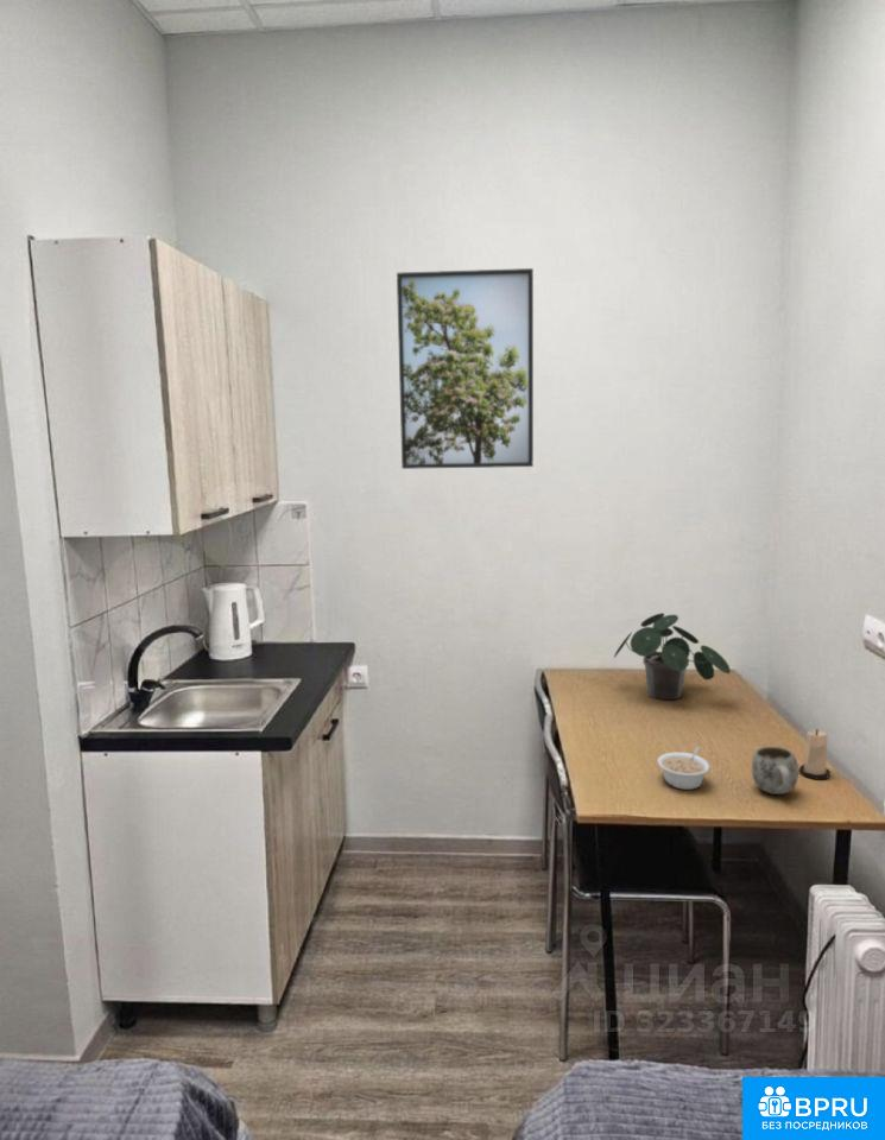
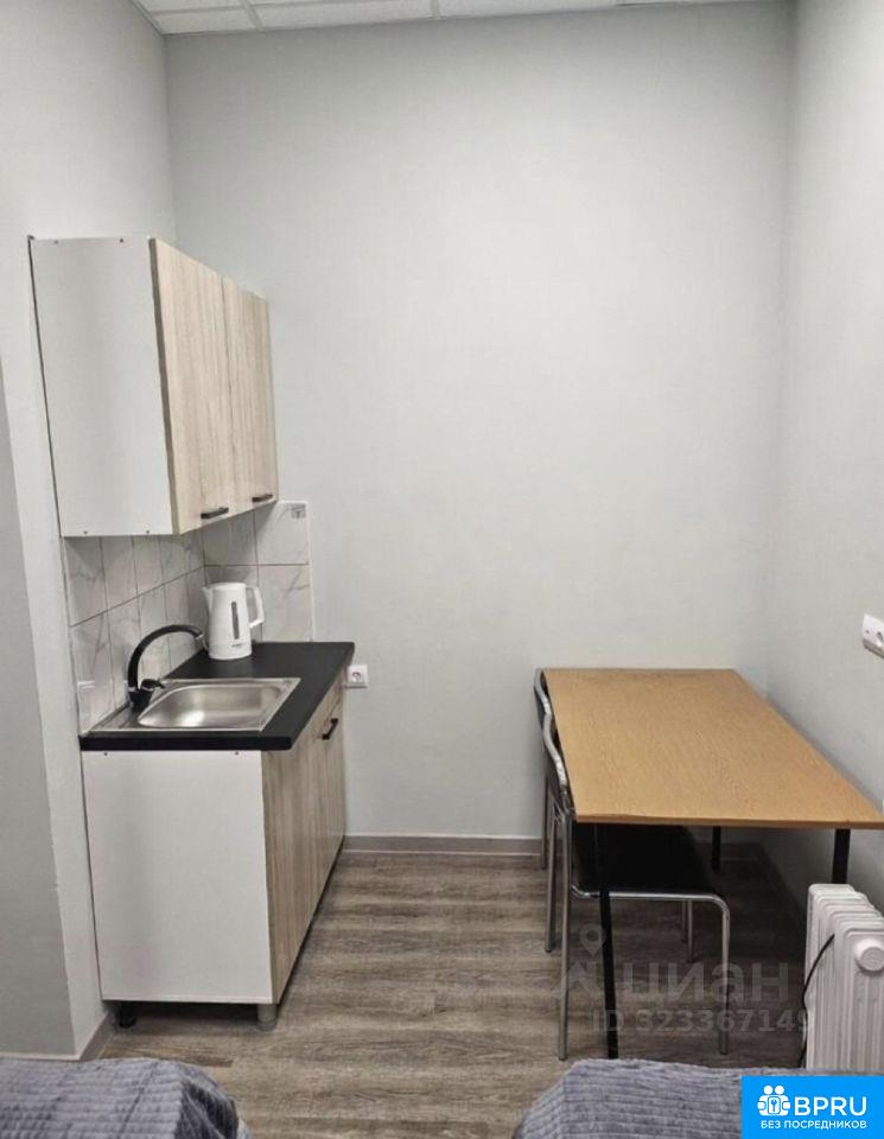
- potted plant [613,612,732,701]
- mug [751,745,799,796]
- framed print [396,267,535,470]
- candle [798,728,832,780]
- legume [657,746,712,791]
